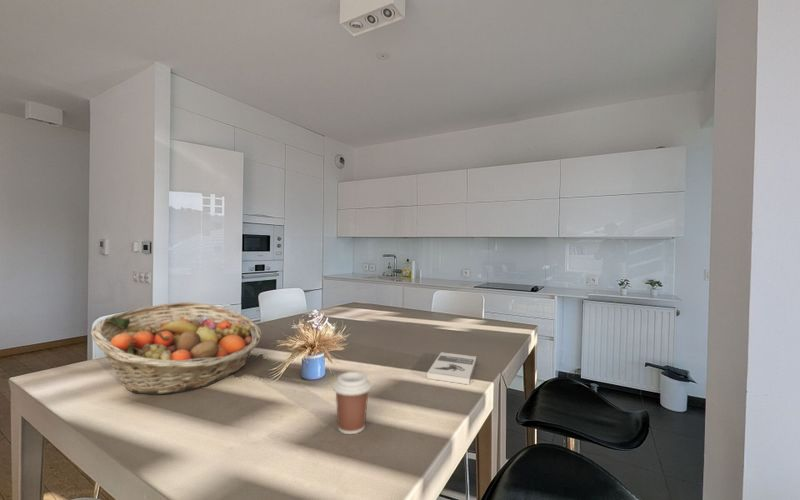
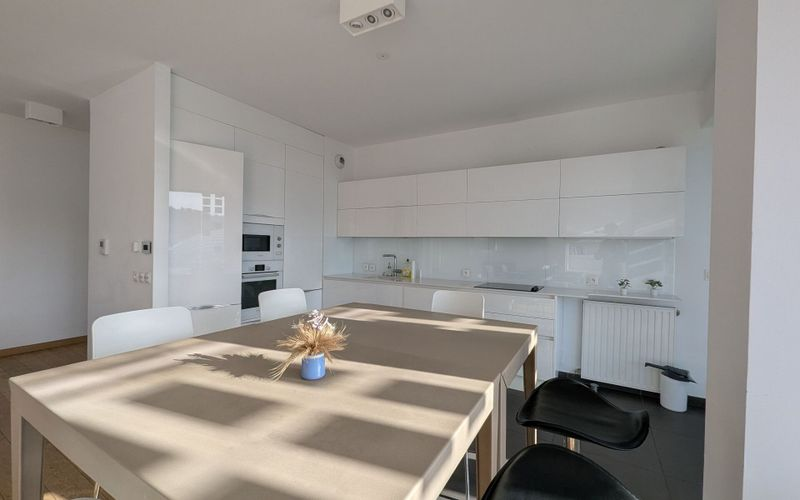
- coffee cup [332,371,372,435]
- book [426,351,477,386]
- fruit basket [90,301,262,396]
